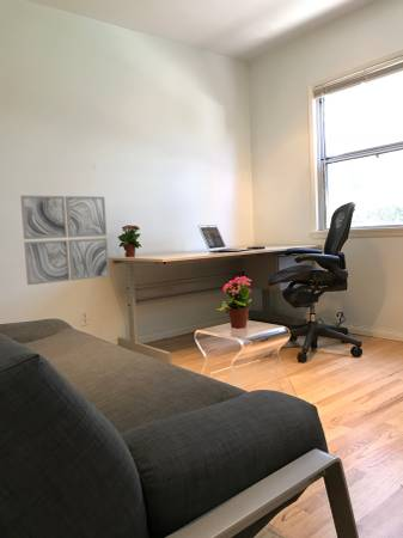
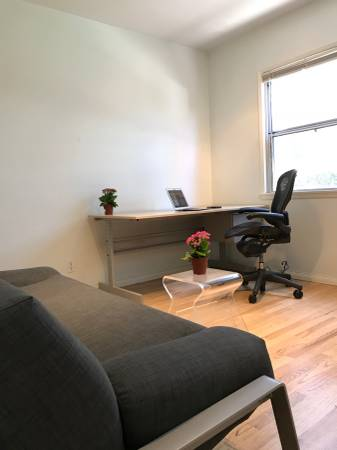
- wall art [19,194,110,286]
